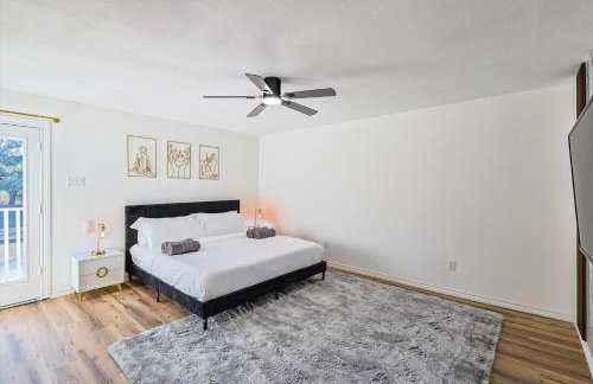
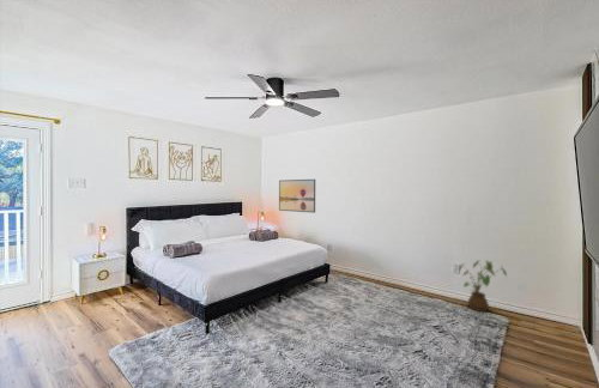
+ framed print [278,178,316,214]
+ house plant [458,259,508,313]
